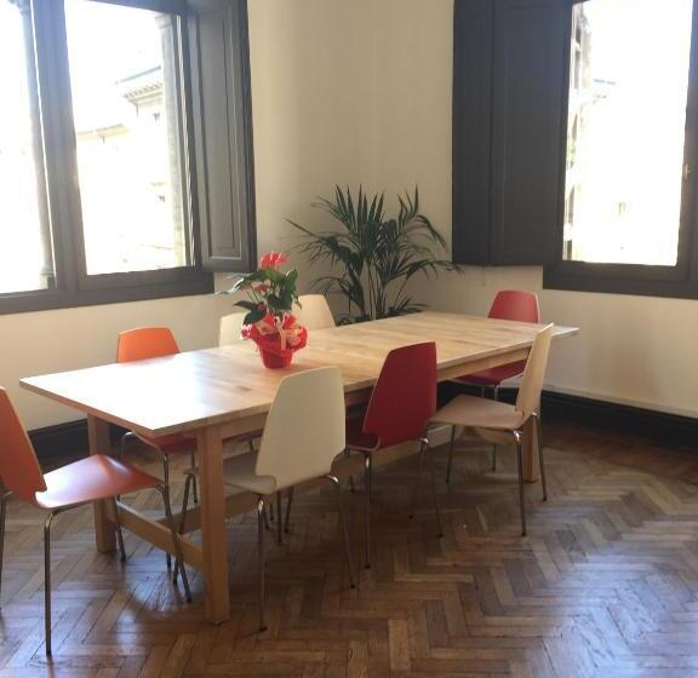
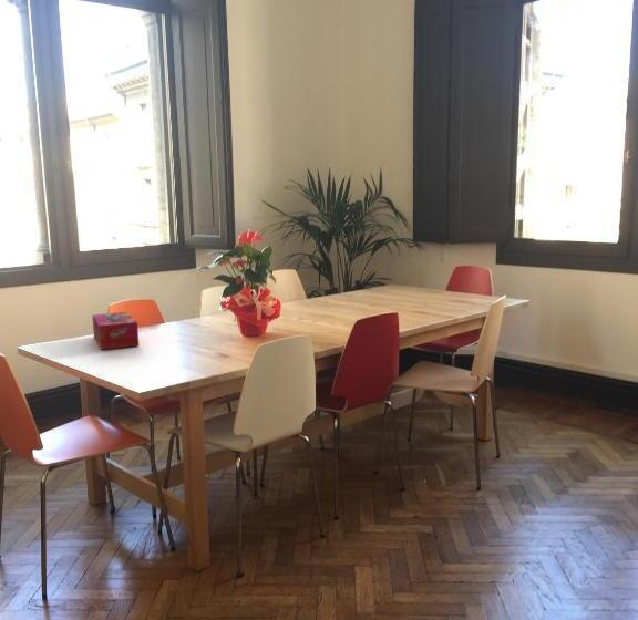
+ tissue box [91,311,140,351]
